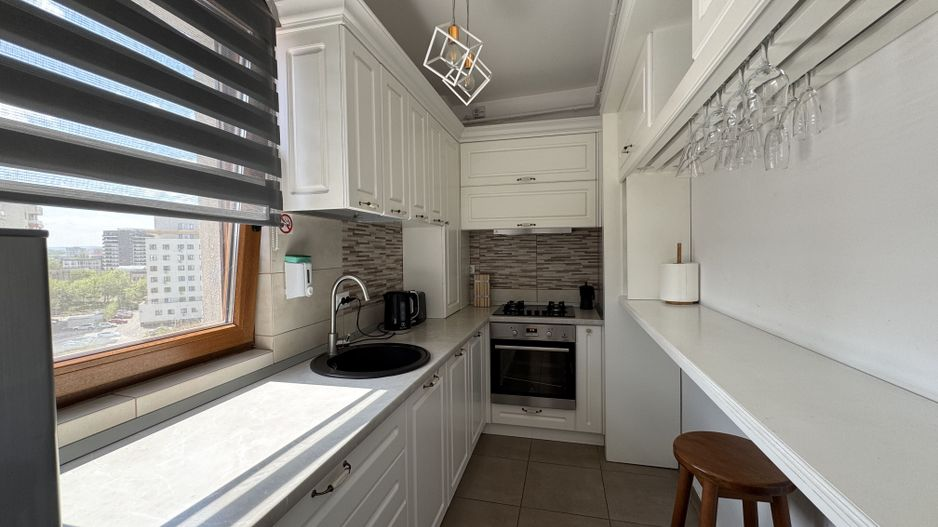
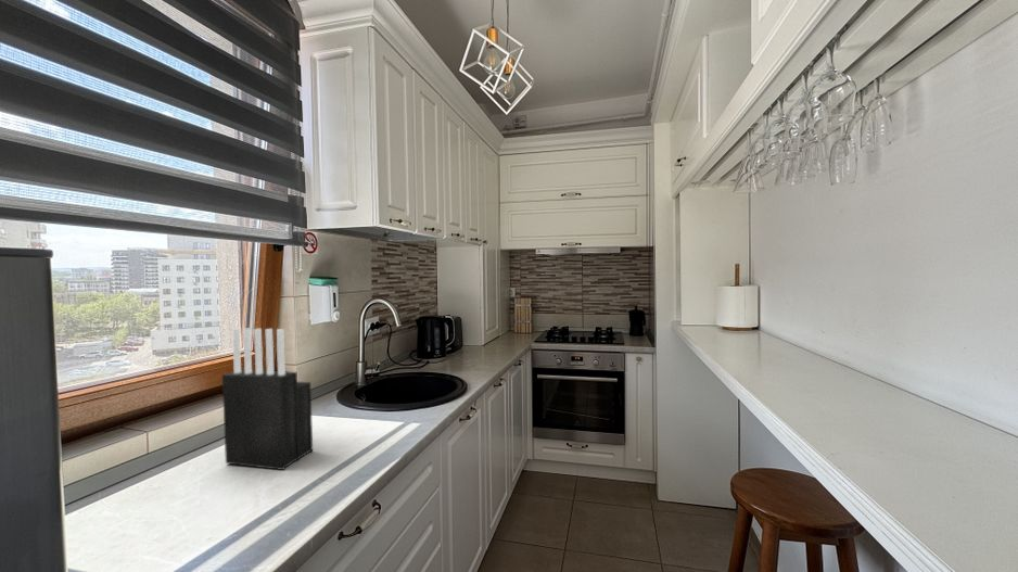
+ knife block [221,327,314,471]
